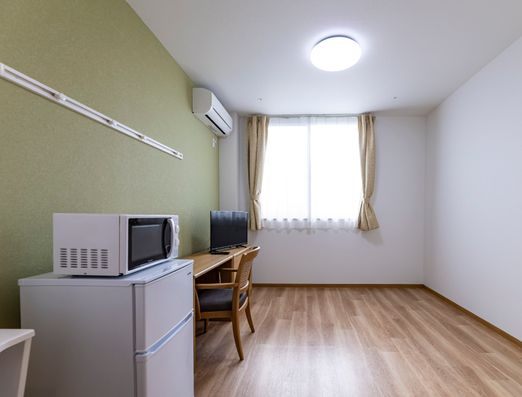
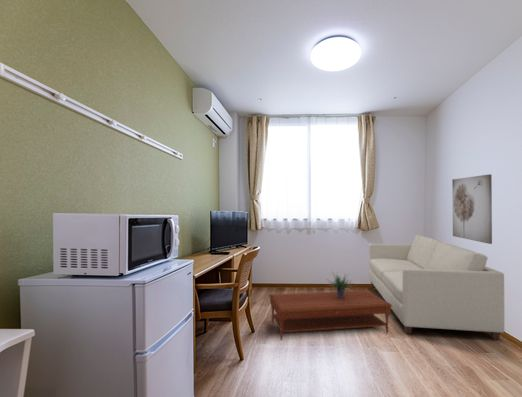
+ sofa [368,234,505,340]
+ wall art [451,173,493,245]
+ potted plant [325,270,356,298]
+ coffee table [268,289,392,342]
